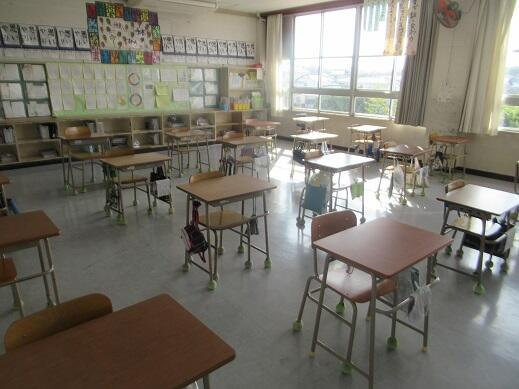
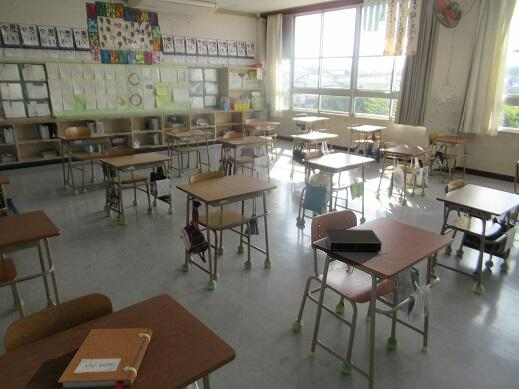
+ book [325,228,390,253]
+ notebook [57,327,153,389]
